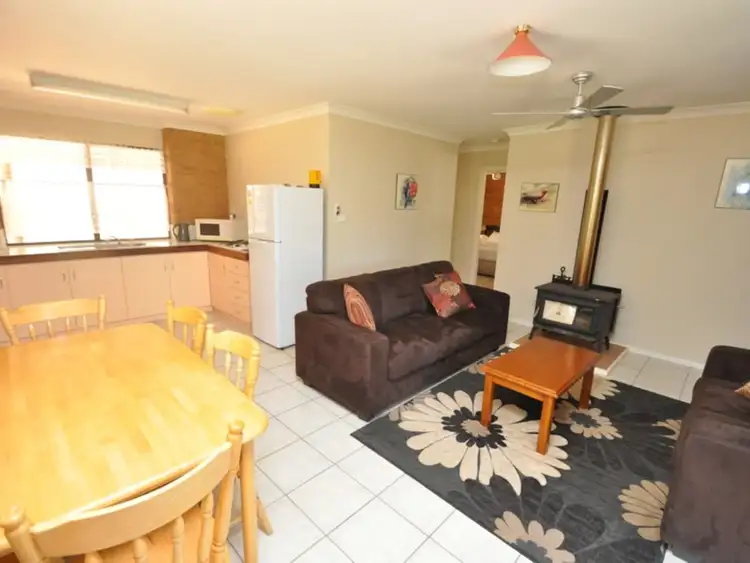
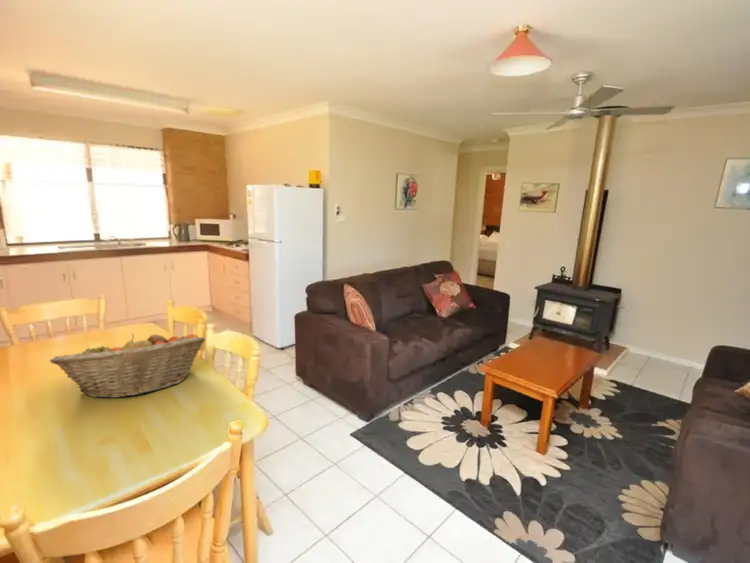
+ fruit basket [49,333,207,399]
